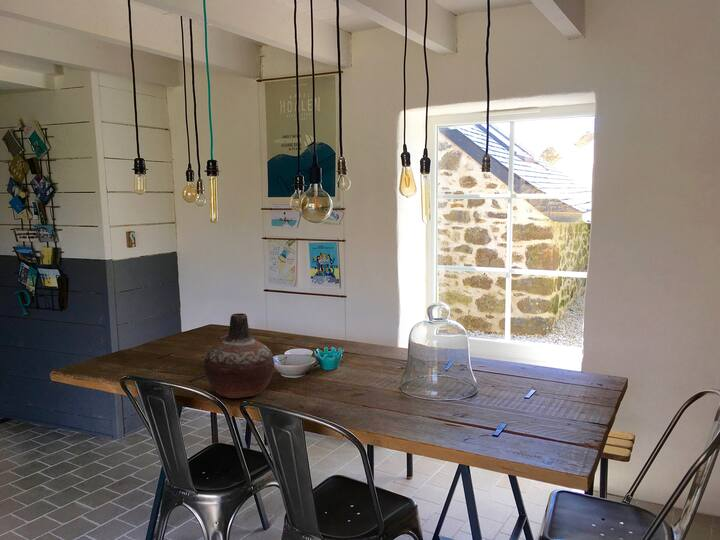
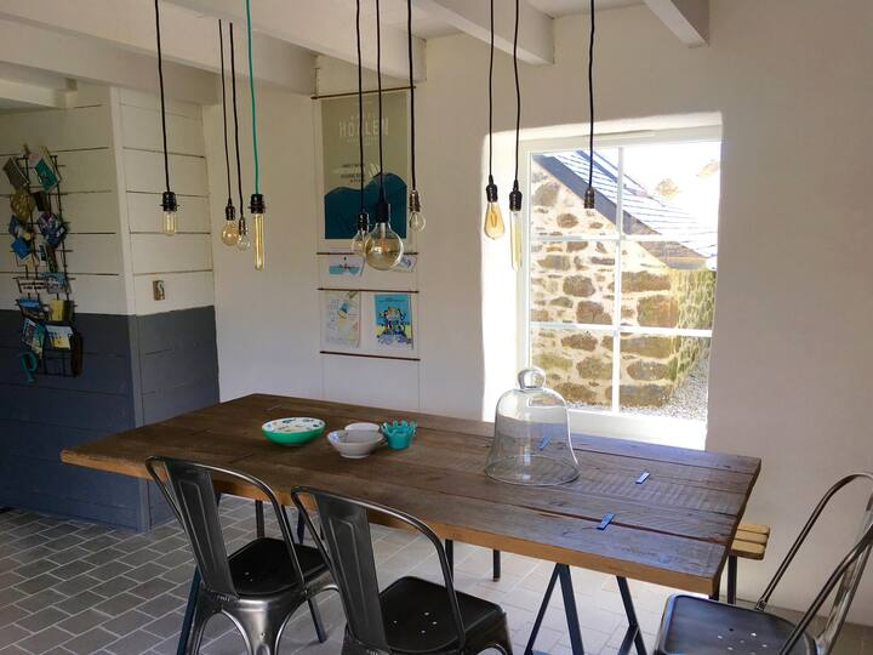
- vase [203,312,275,399]
